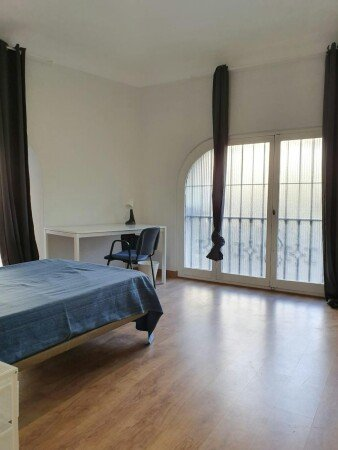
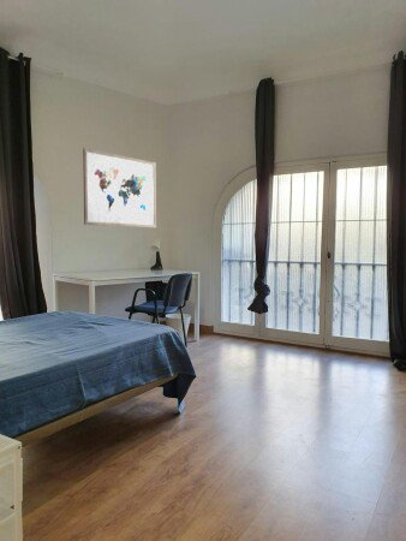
+ wall art [82,147,157,228]
